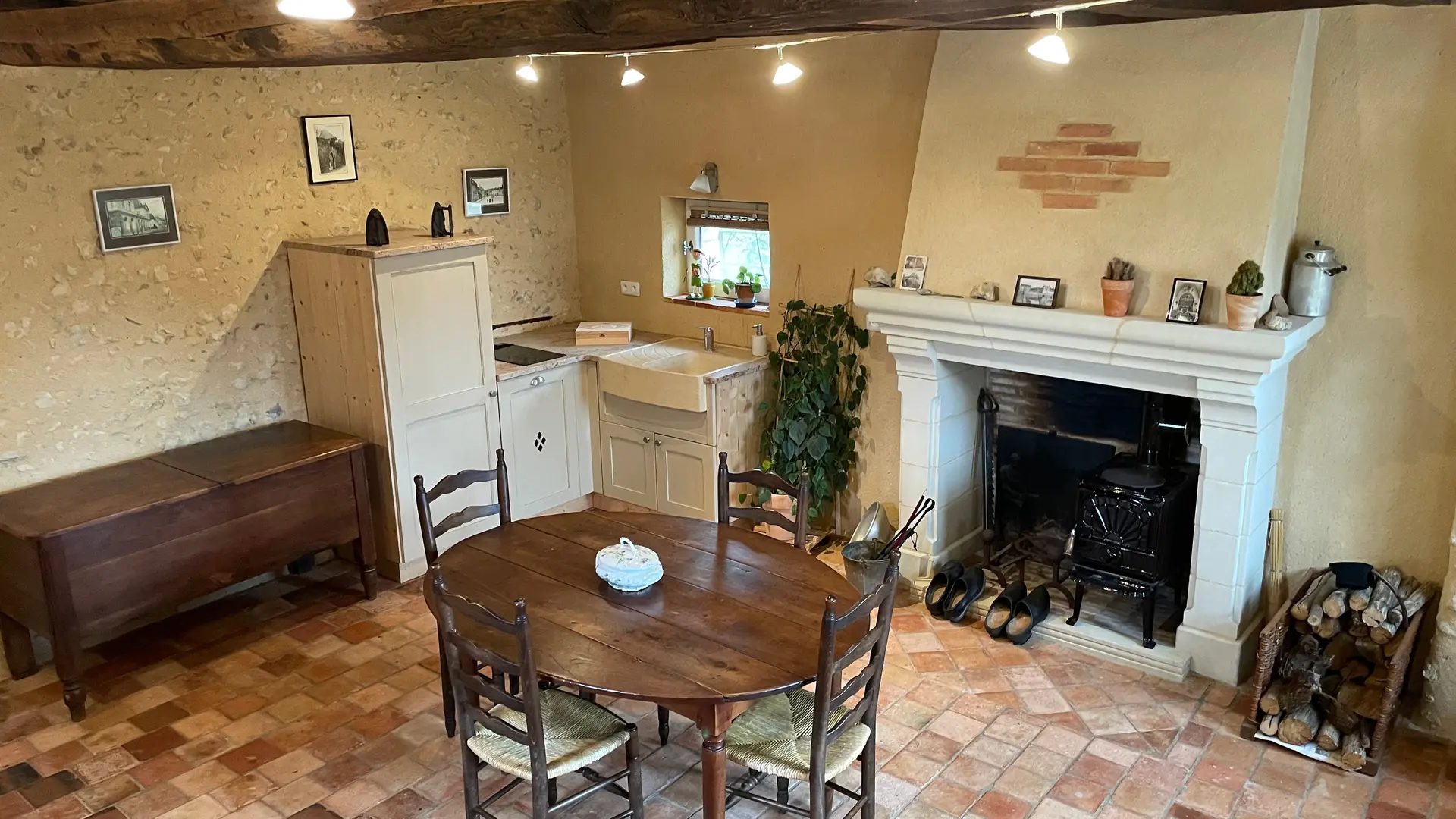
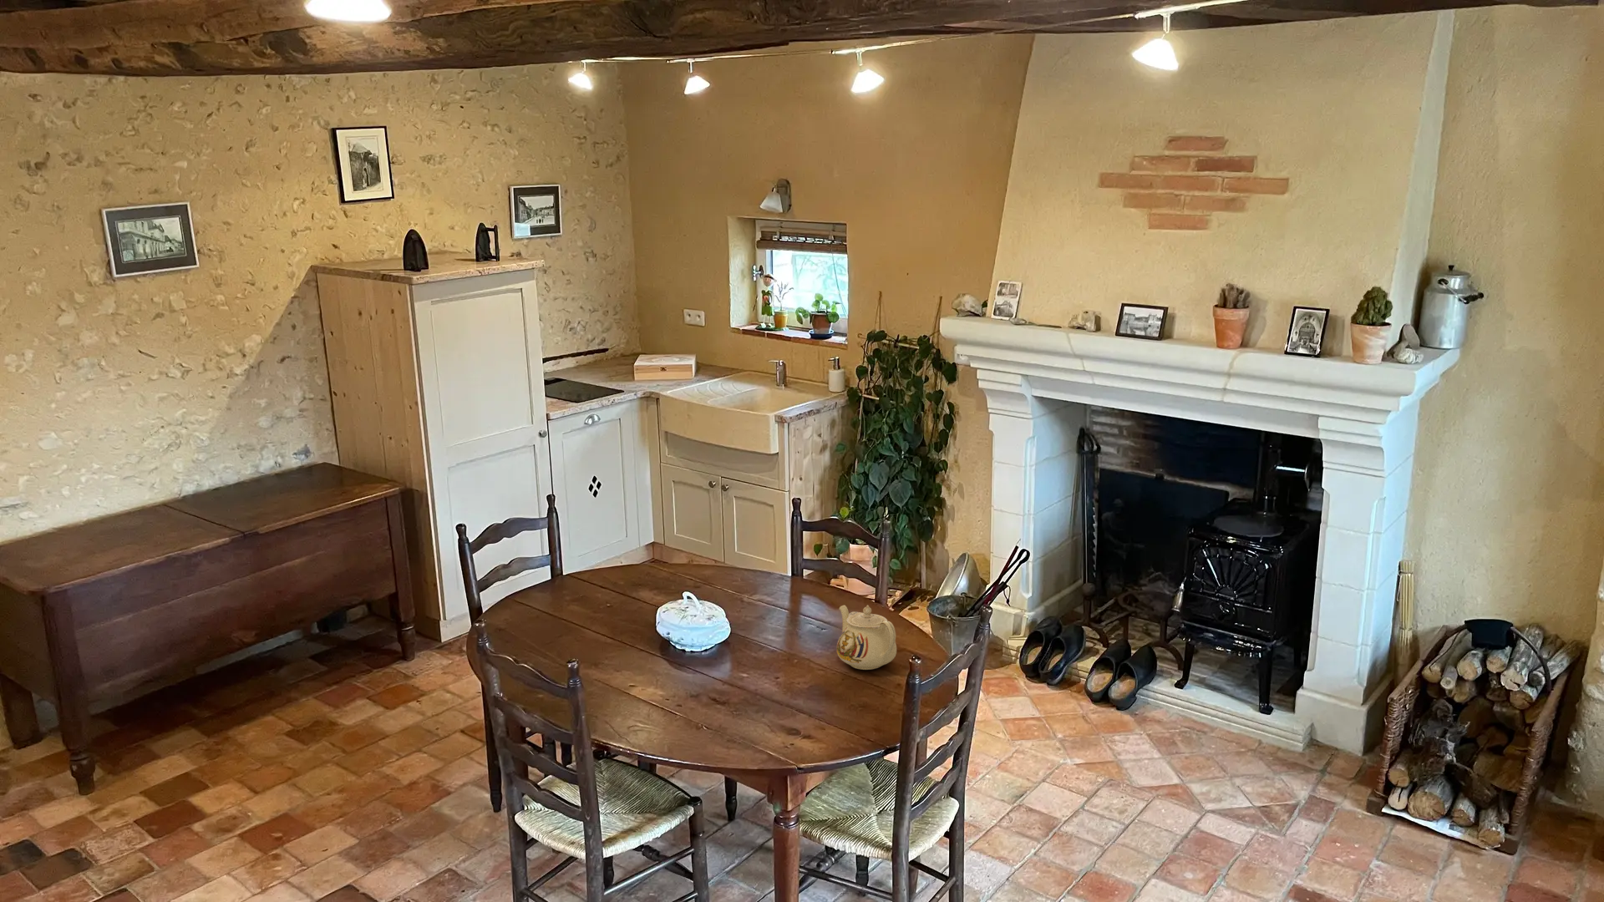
+ teapot [835,605,897,671]
